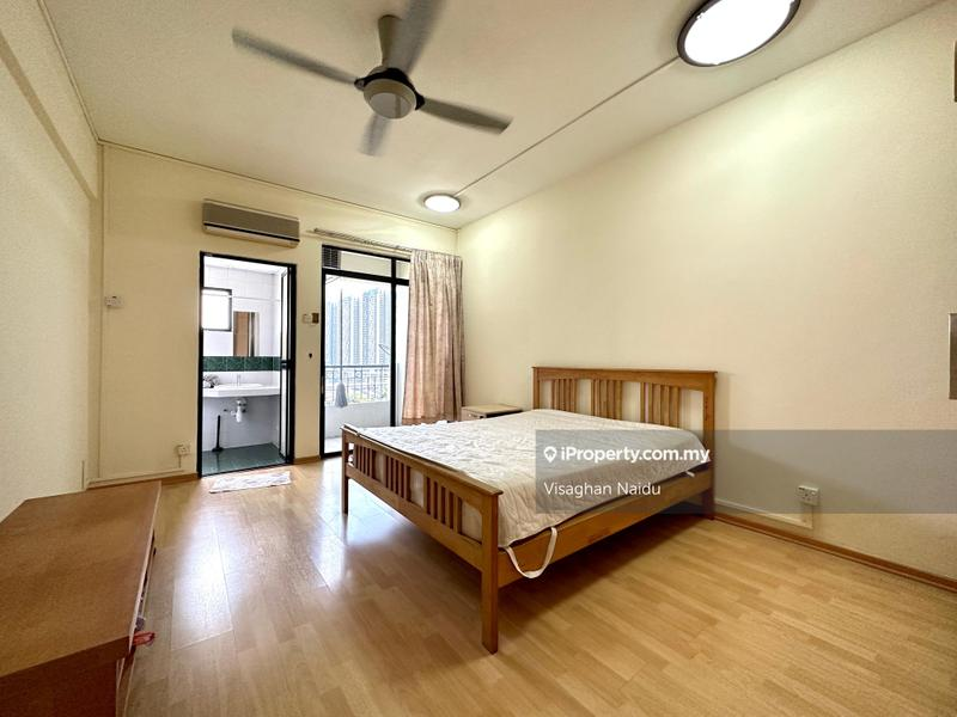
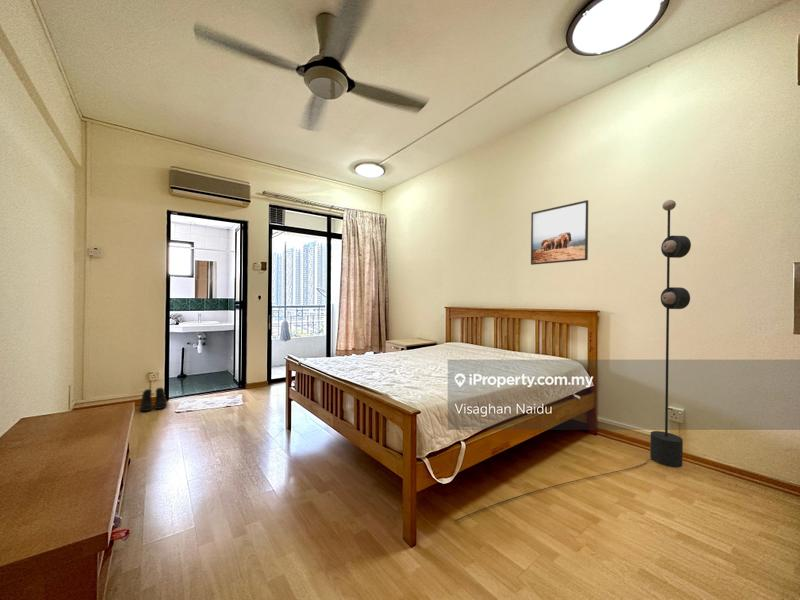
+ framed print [530,199,589,266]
+ floor lamp [454,199,692,522]
+ boots [139,387,167,412]
